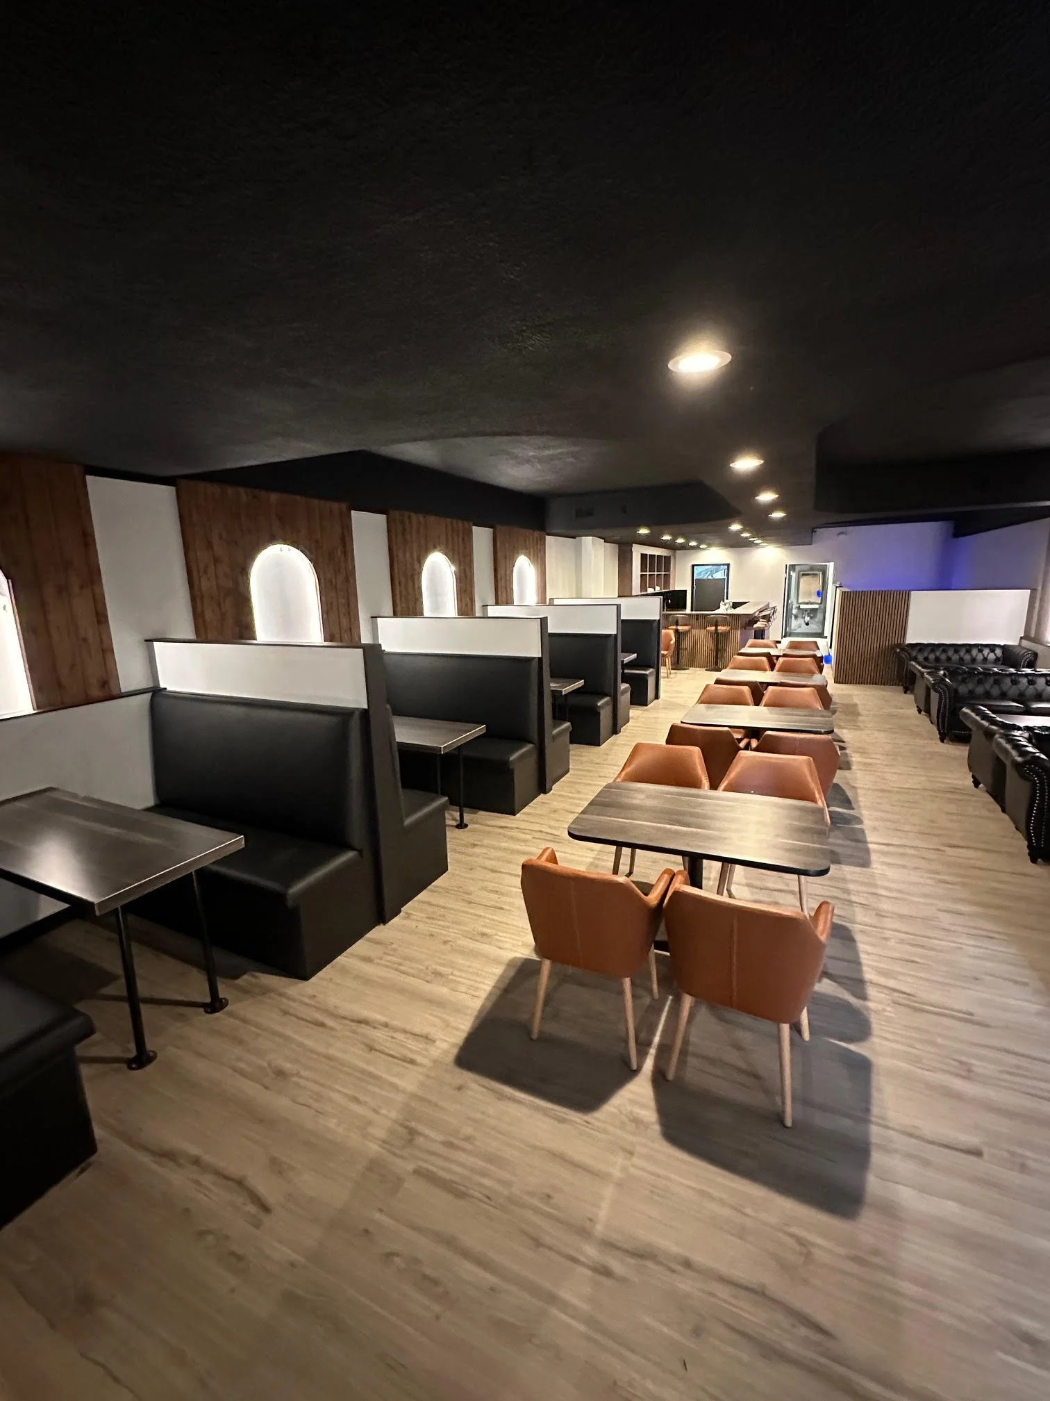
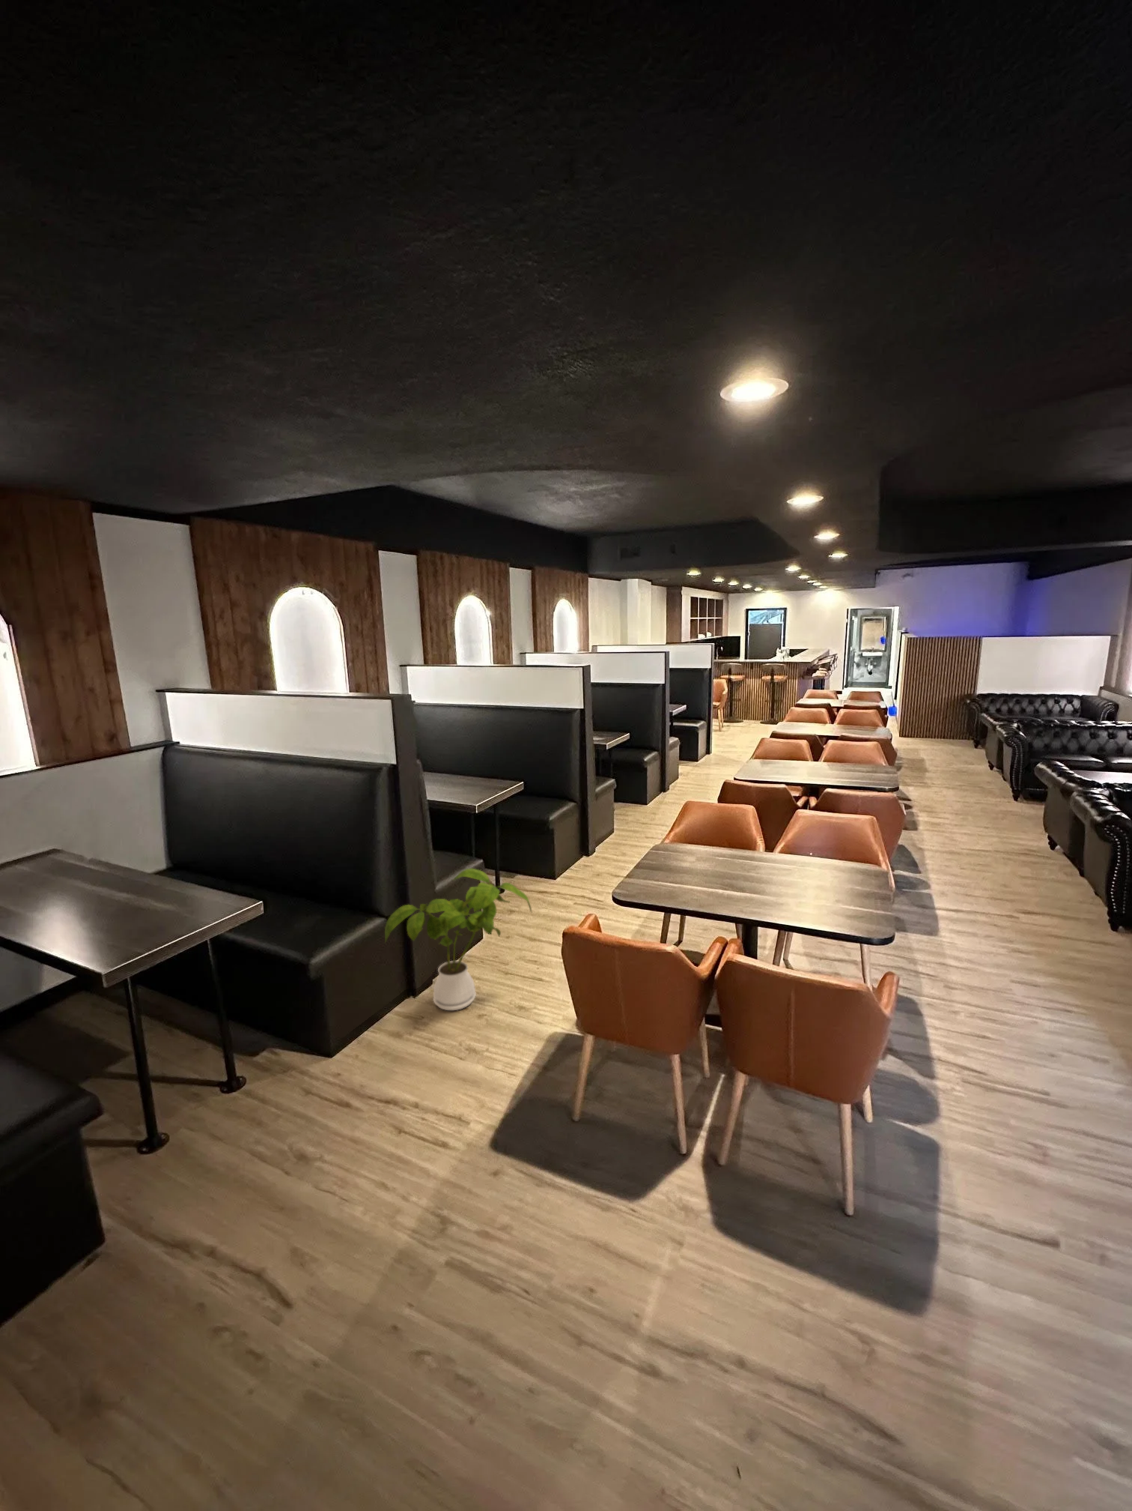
+ house plant [384,867,533,1011]
